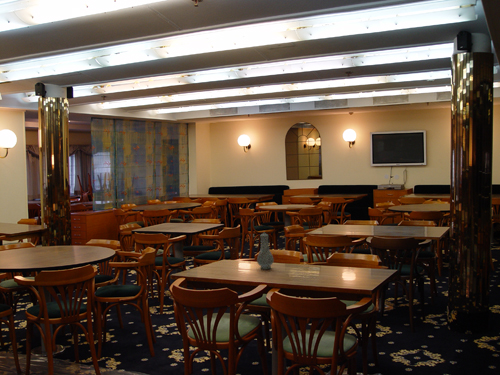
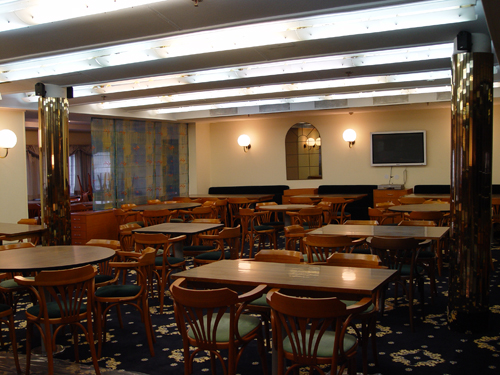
- vase [256,231,275,270]
